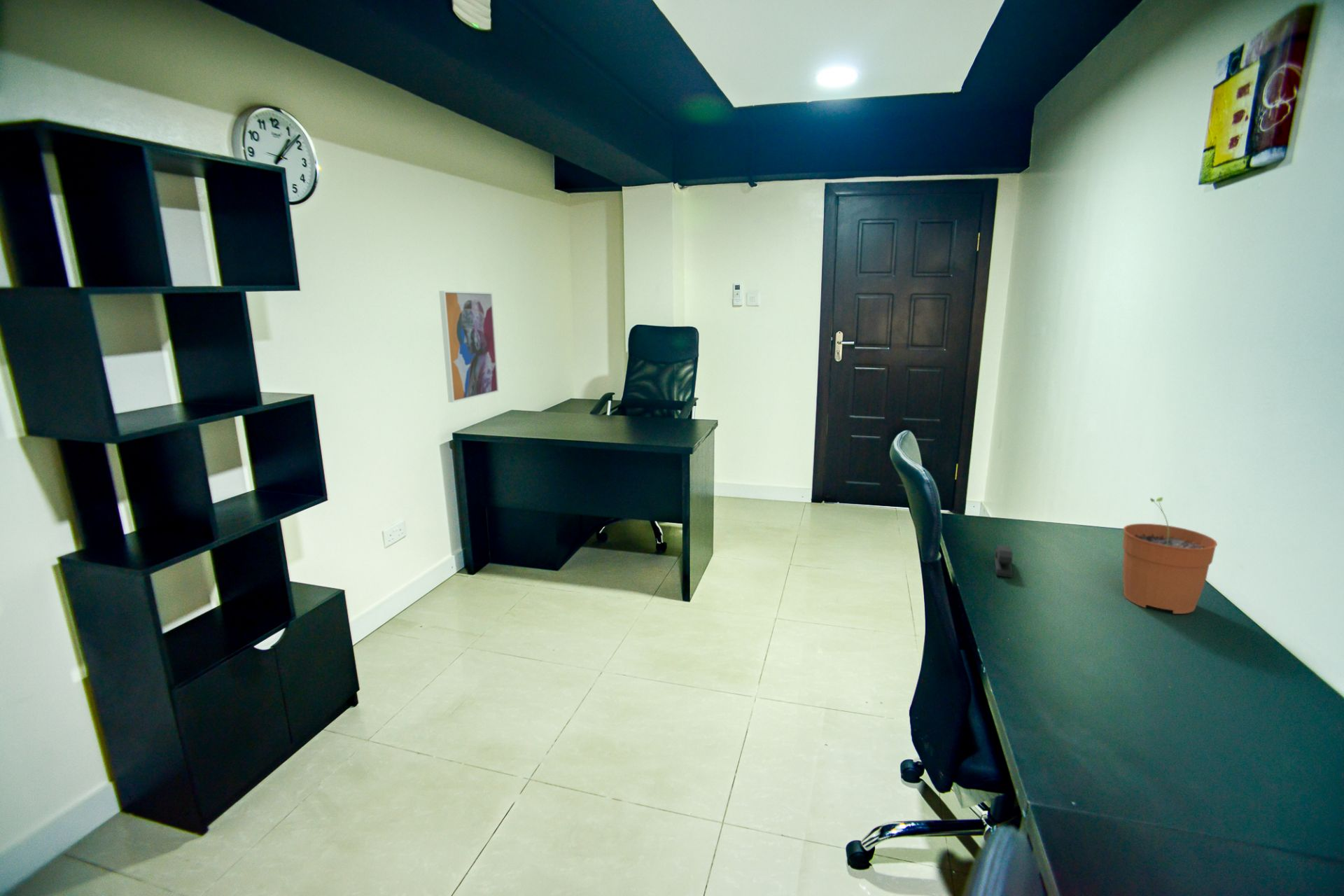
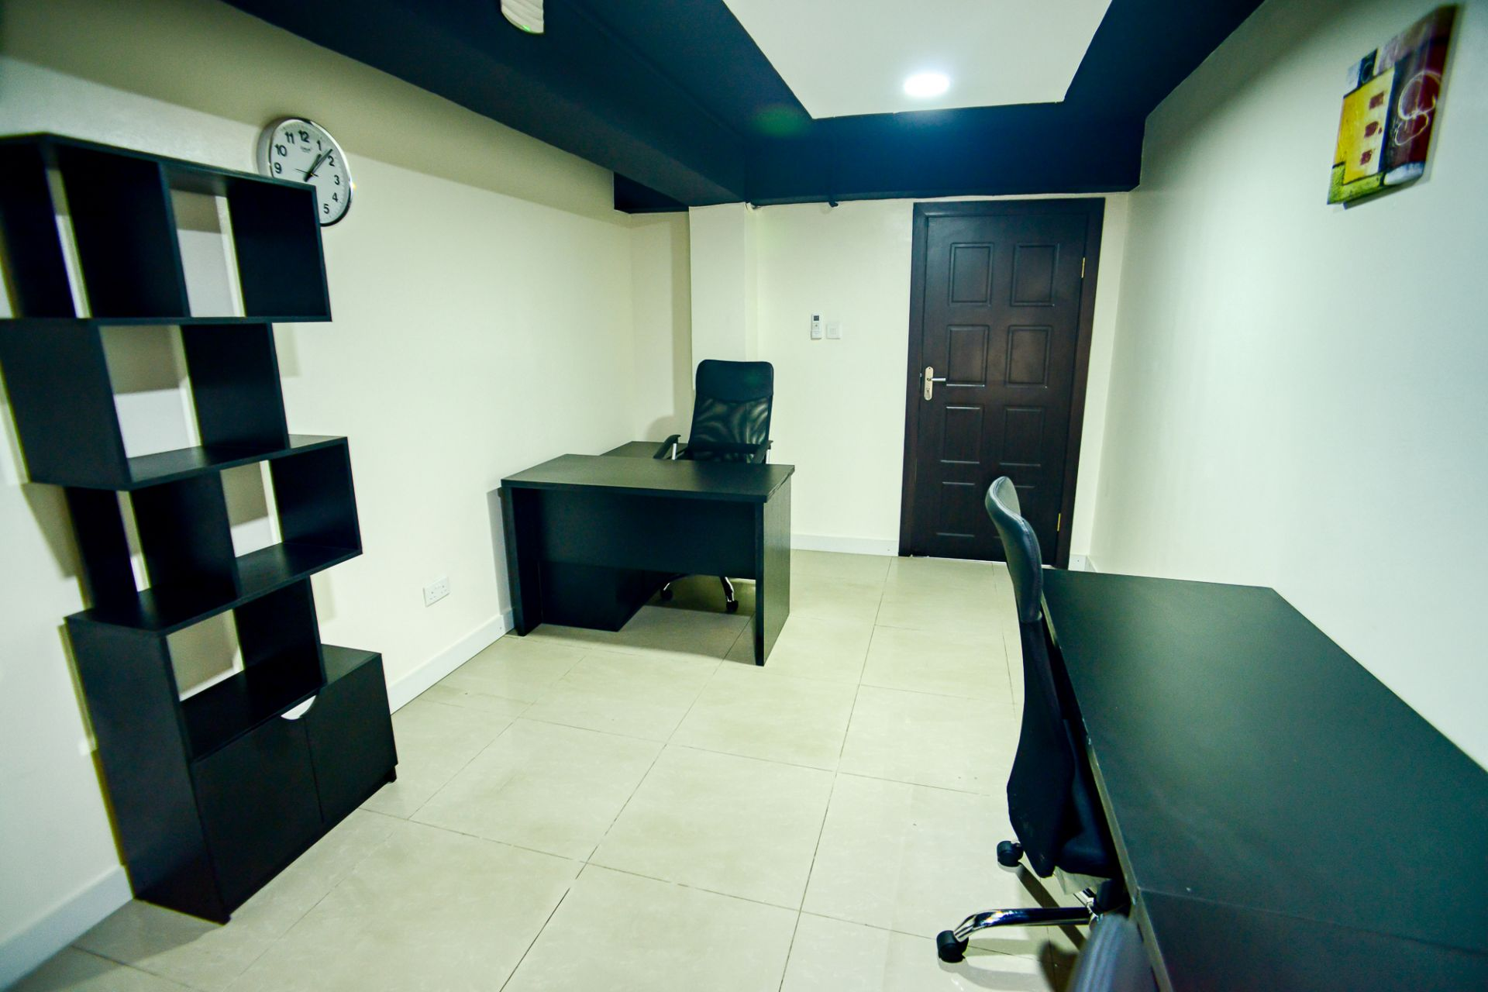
- stapler [994,544,1013,578]
- wall art [438,290,500,403]
- plant pot [1122,496,1218,615]
